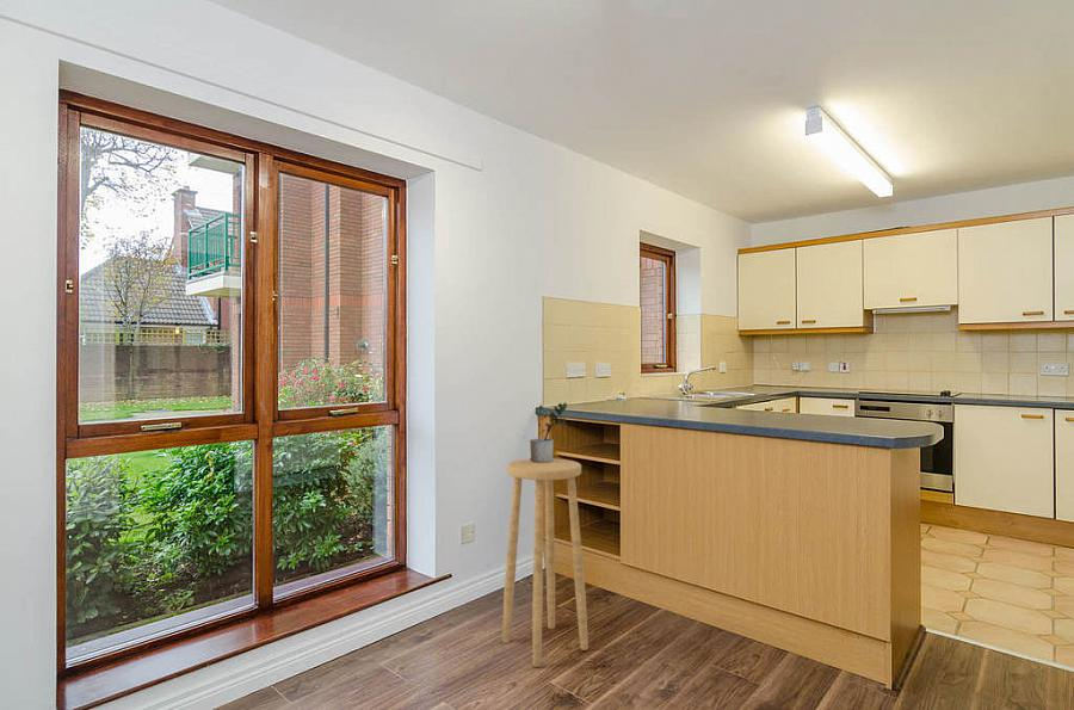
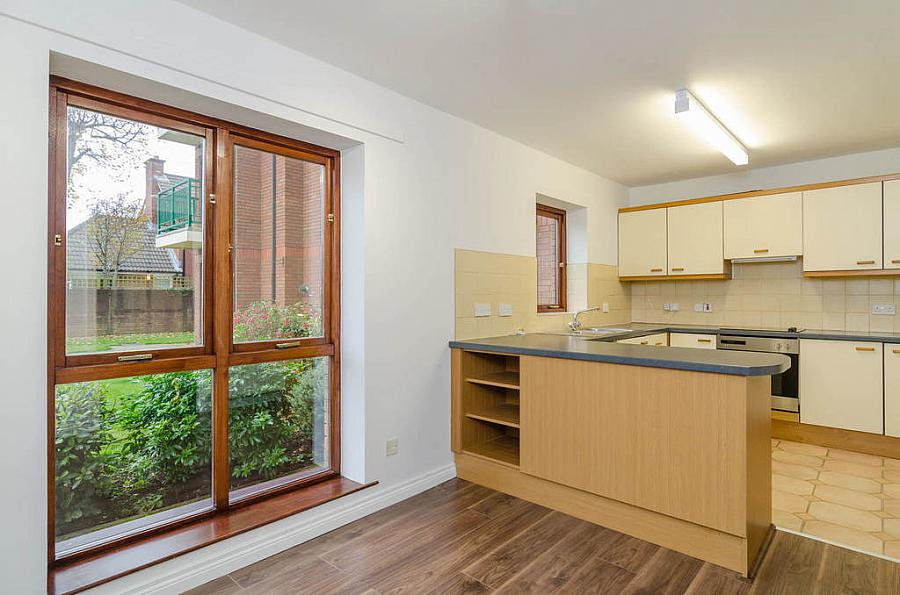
- stool [501,457,590,668]
- potted plant [529,401,568,463]
